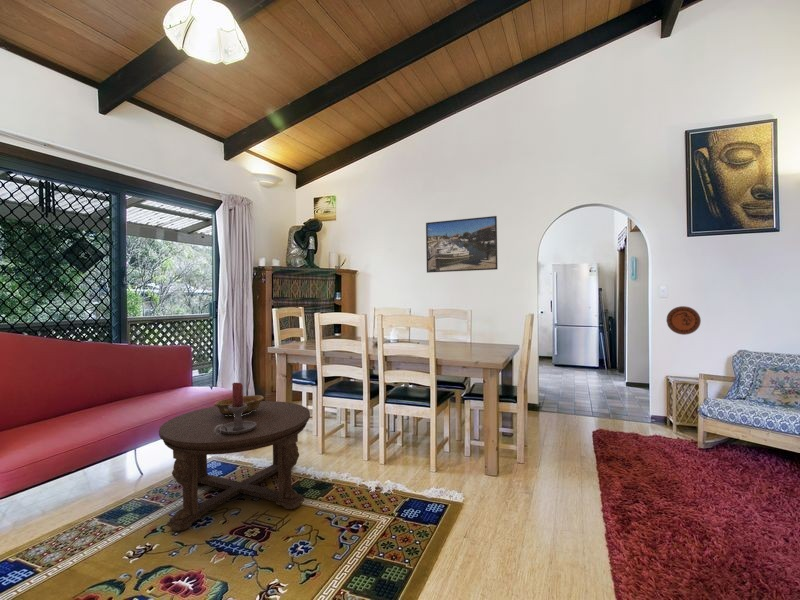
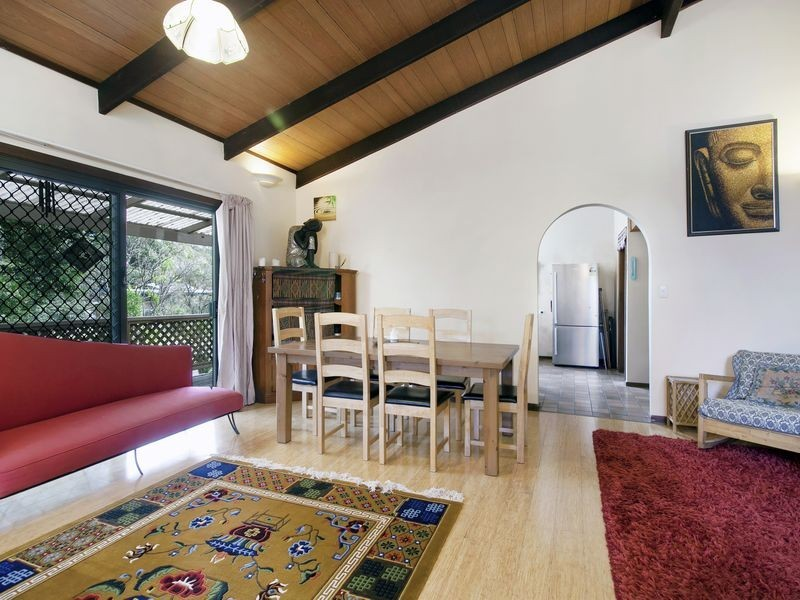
- coffee table [158,400,311,532]
- decorative plate [665,305,702,336]
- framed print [425,215,499,274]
- decorative bowl [213,394,265,417]
- candle holder [214,382,256,435]
